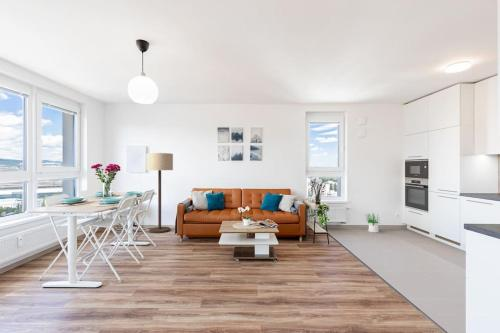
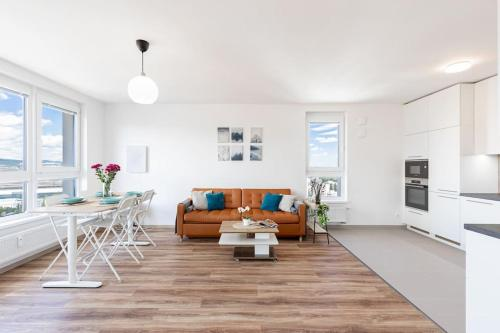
- floor lamp [145,152,174,234]
- potted plant [364,212,381,233]
